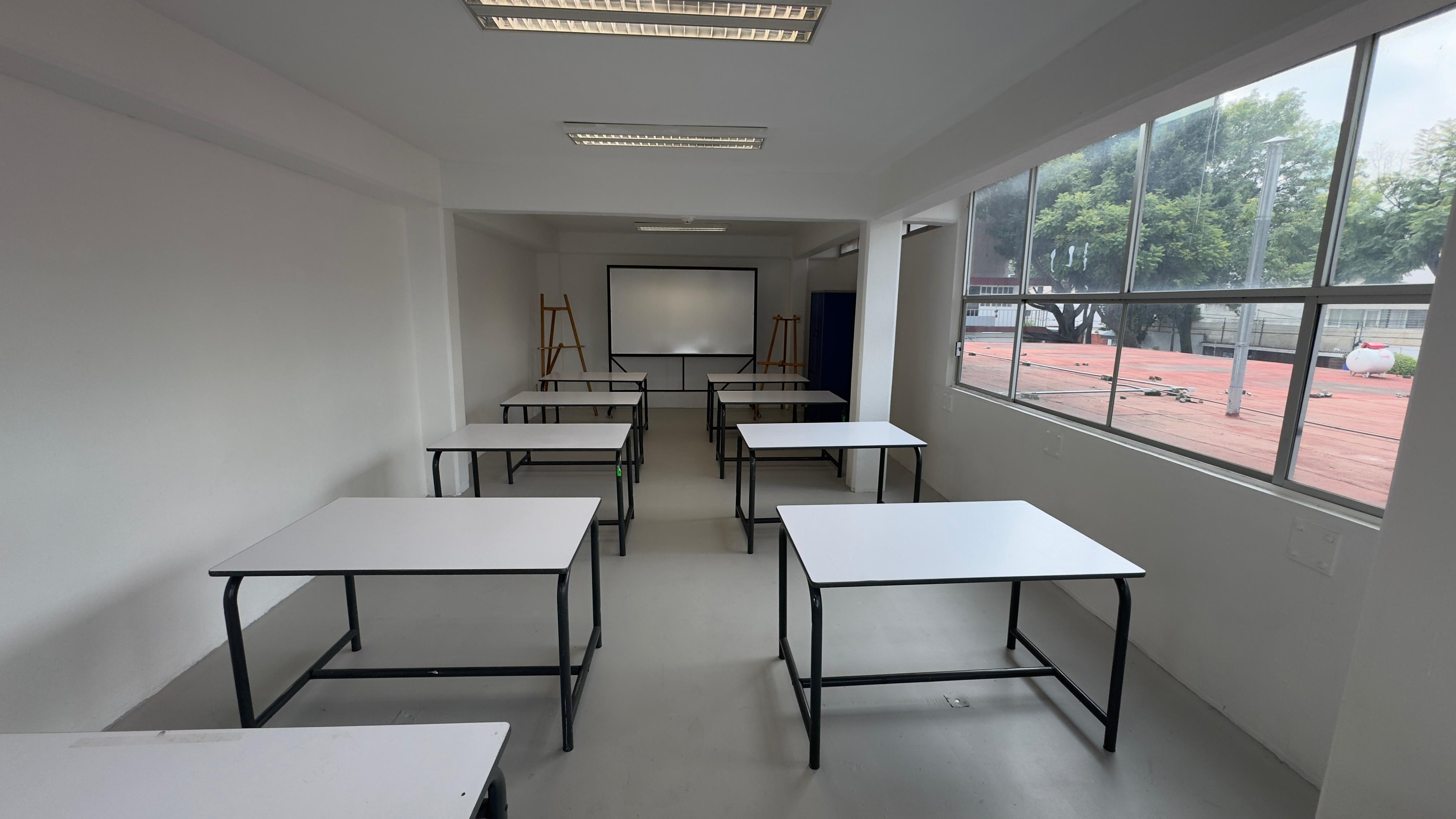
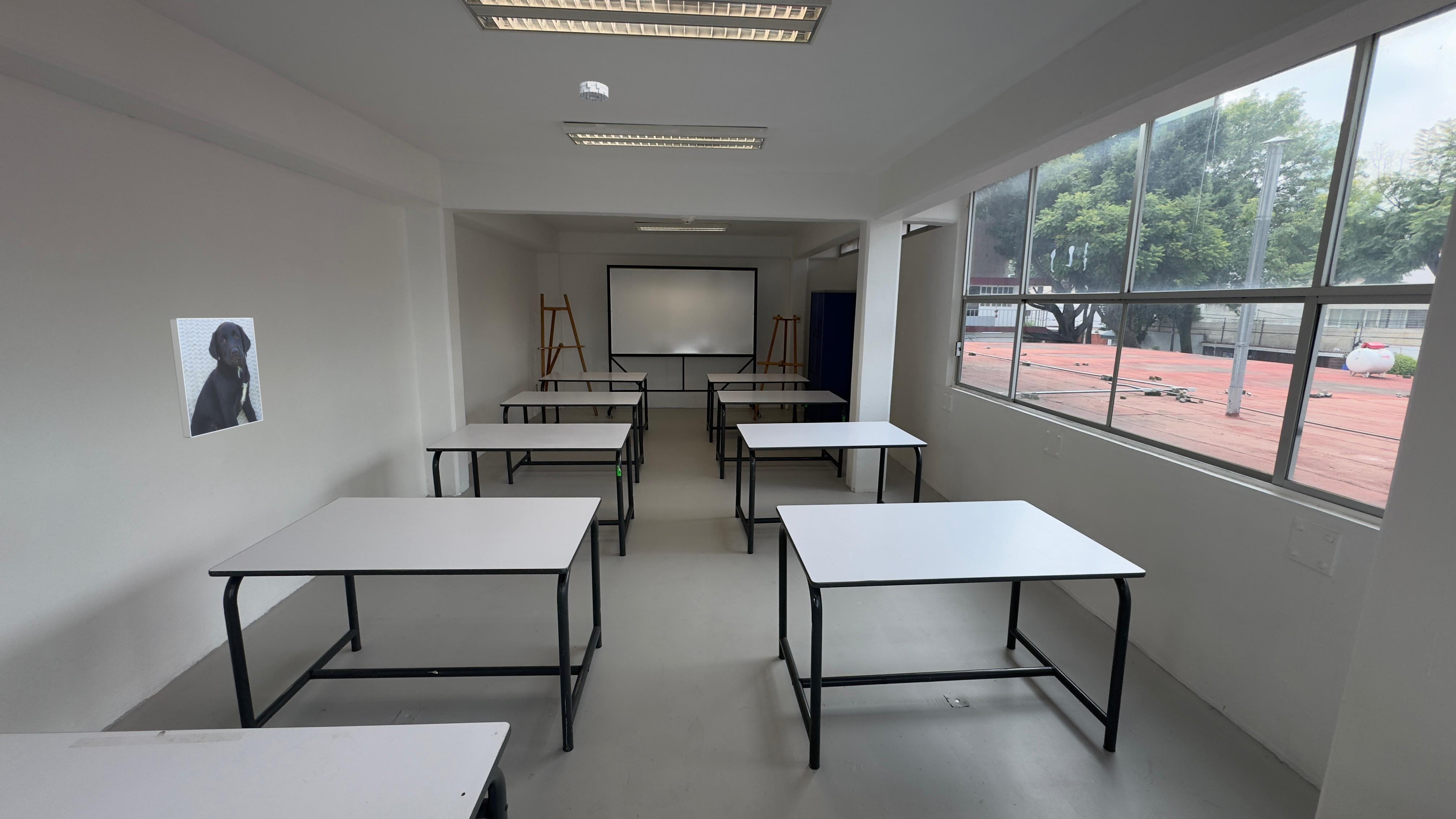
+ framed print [169,317,264,438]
+ smoke detector [579,81,609,103]
